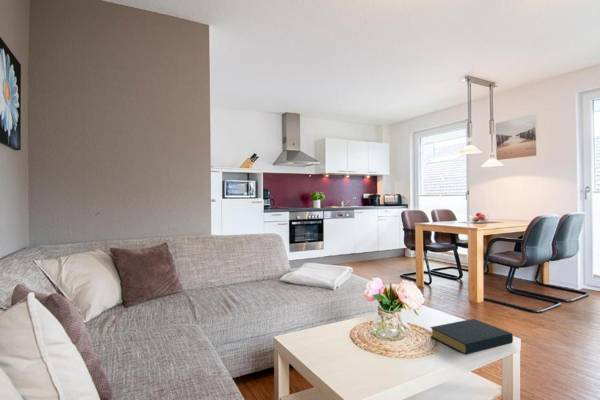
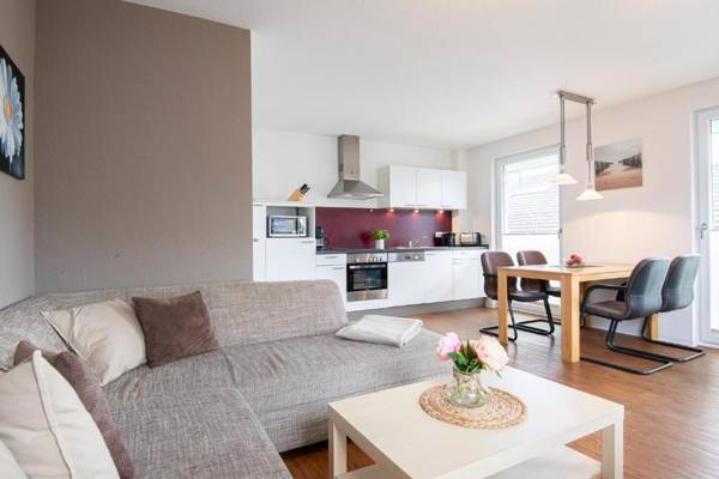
- hardback book [429,318,514,356]
